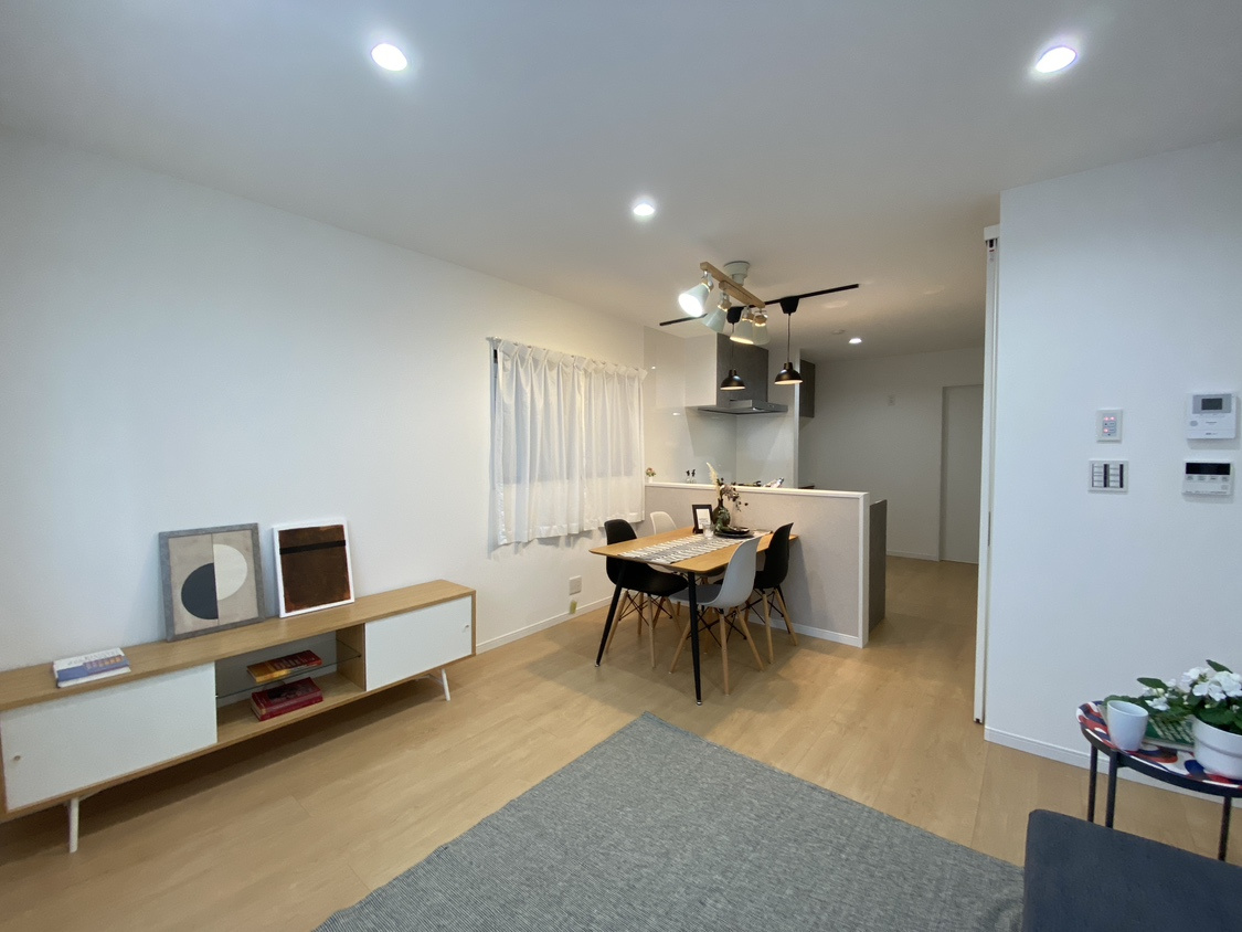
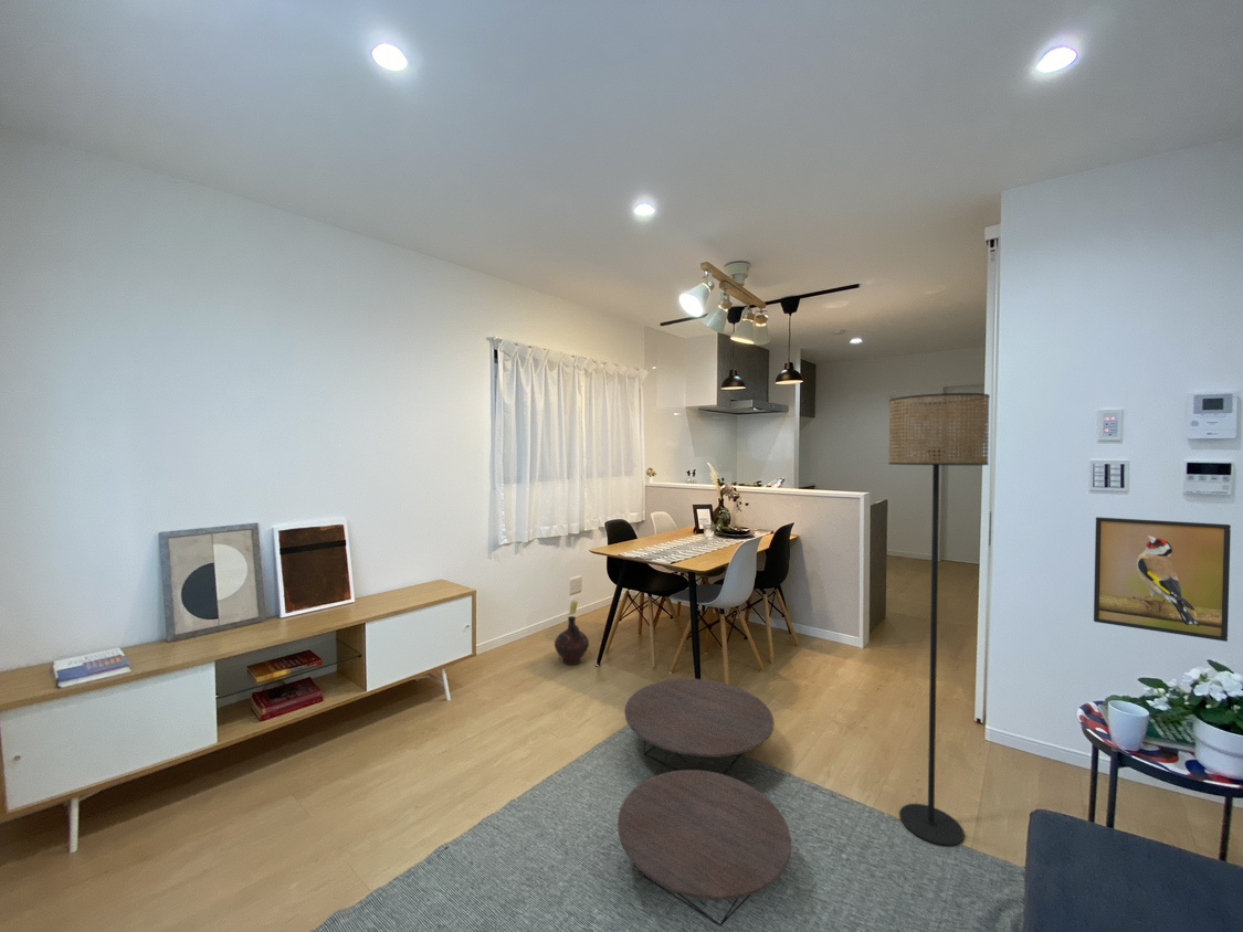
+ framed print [1093,516,1232,643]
+ coffee table [617,678,792,928]
+ floor lamp [887,392,991,847]
+ ceramic jug [554,615,590,666]
